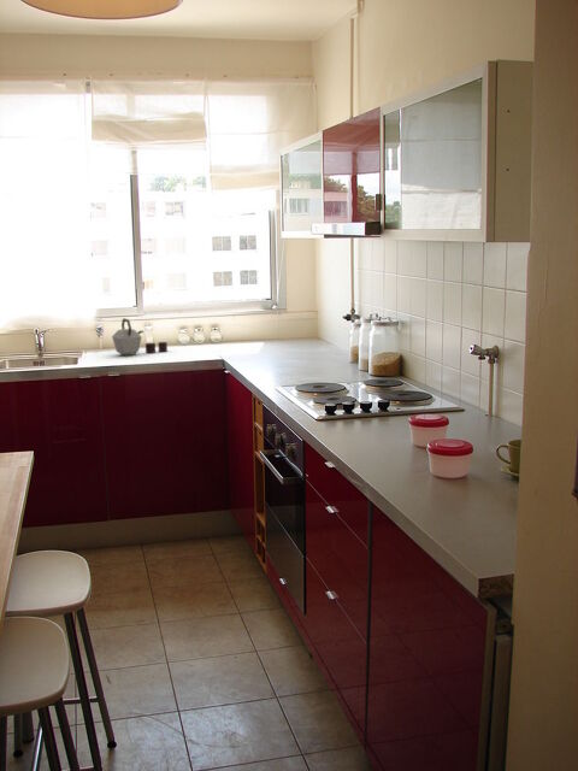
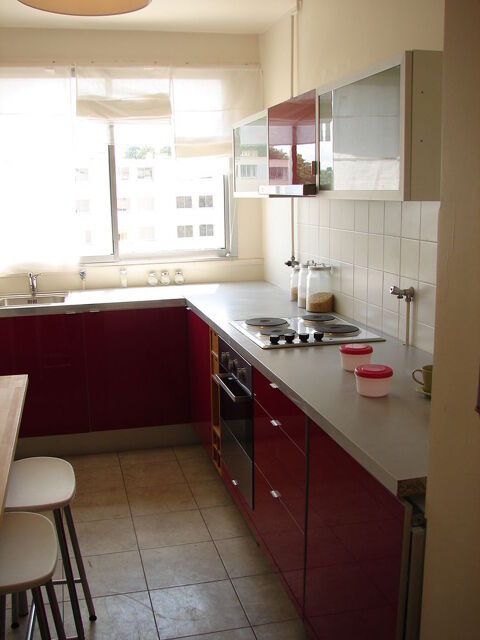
- kettle [111,317,169,357]
